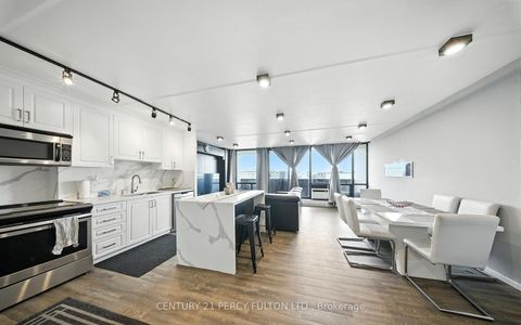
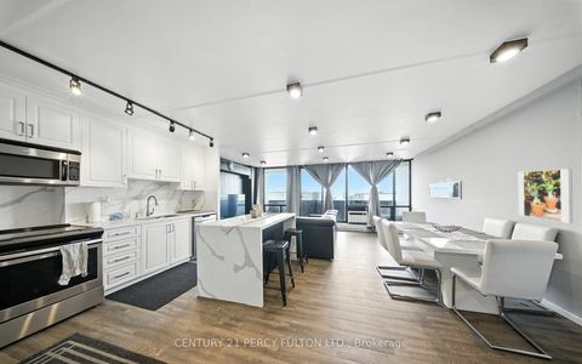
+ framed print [518,167,574,224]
